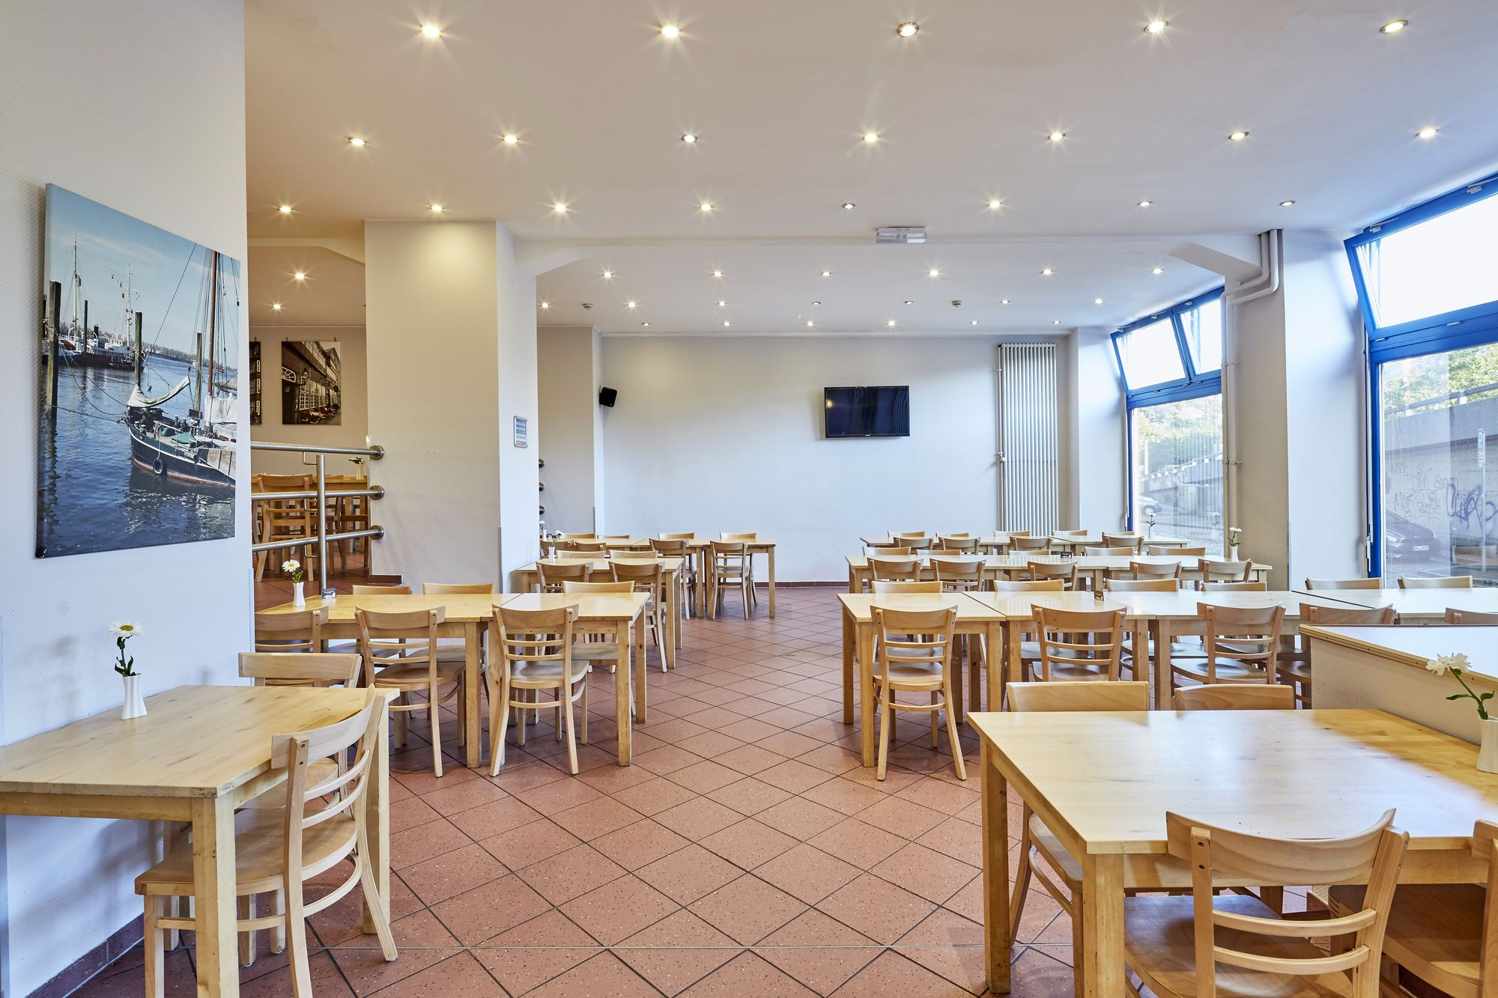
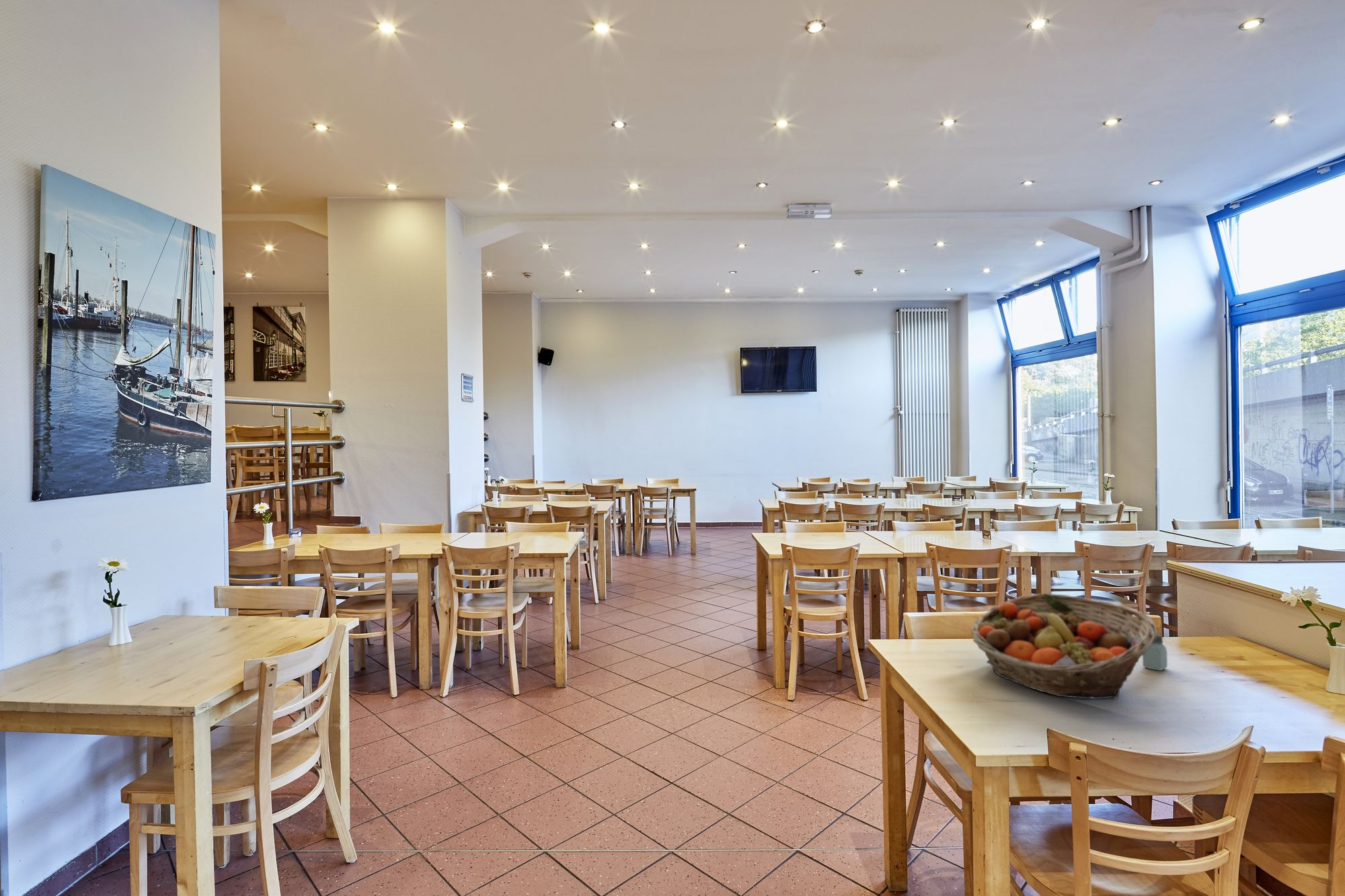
+ fruit basket [970,593,1158,700]
+ saltshaker [1142,633,1168,671]
